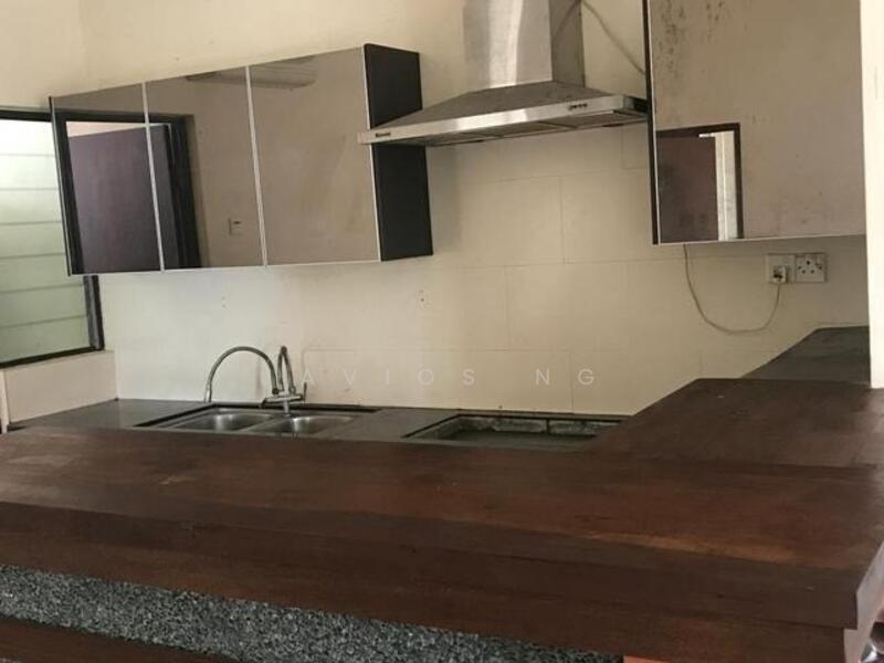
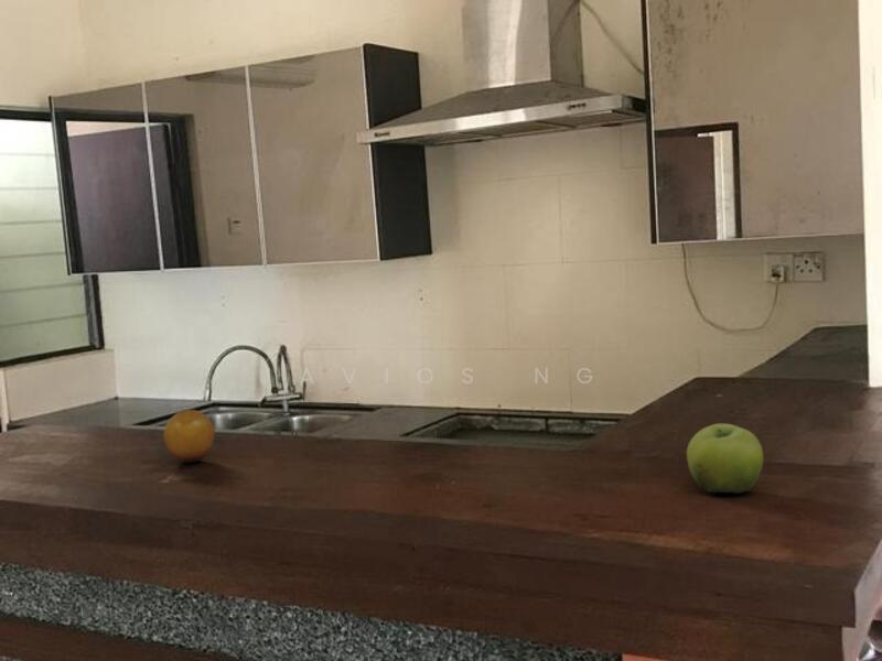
+ fruit [163,409,216,464]
+ fruit [686,423,764,495]
